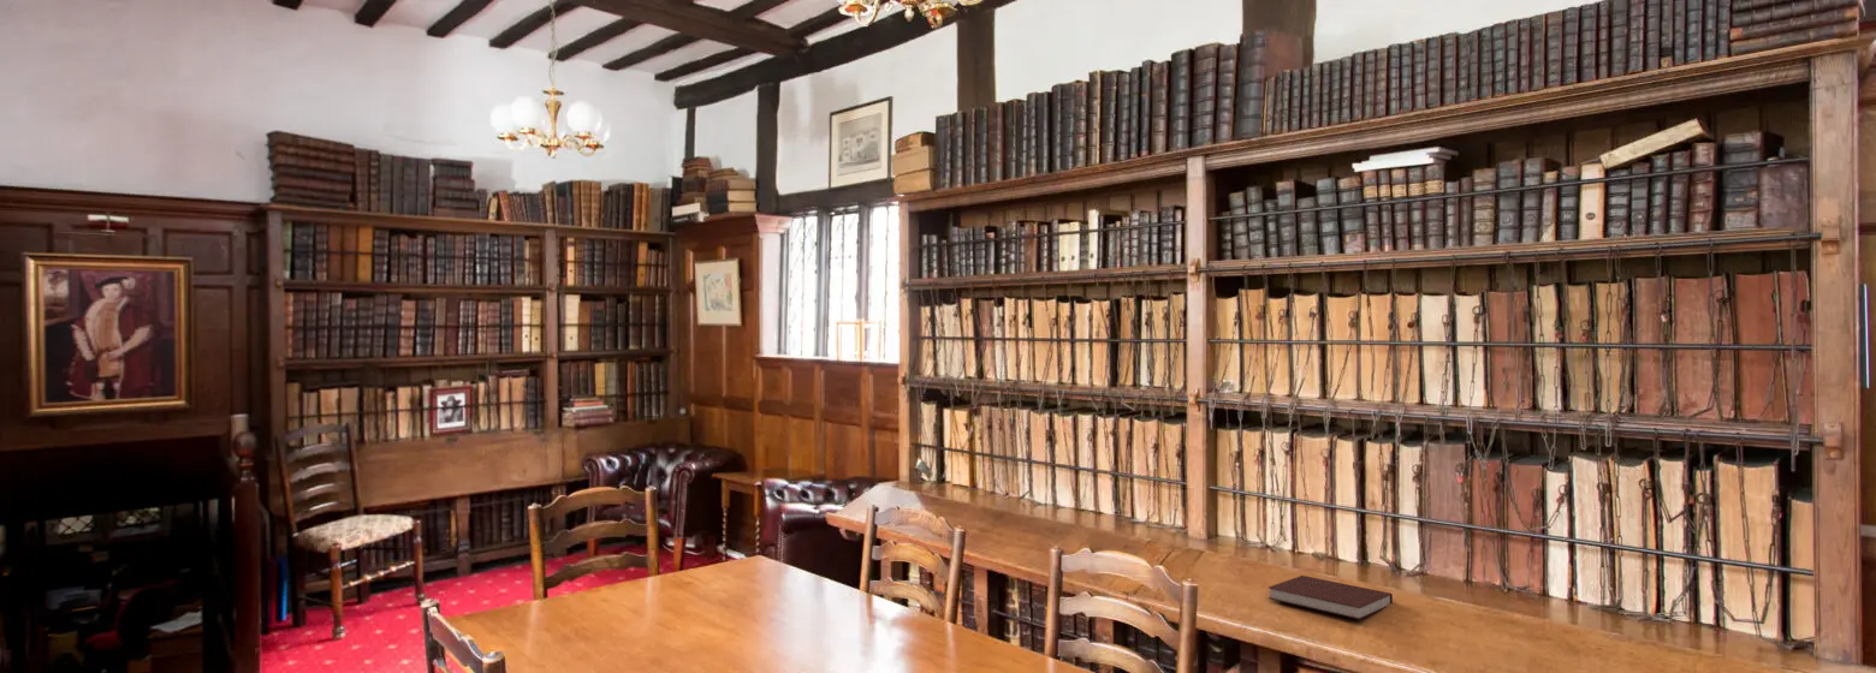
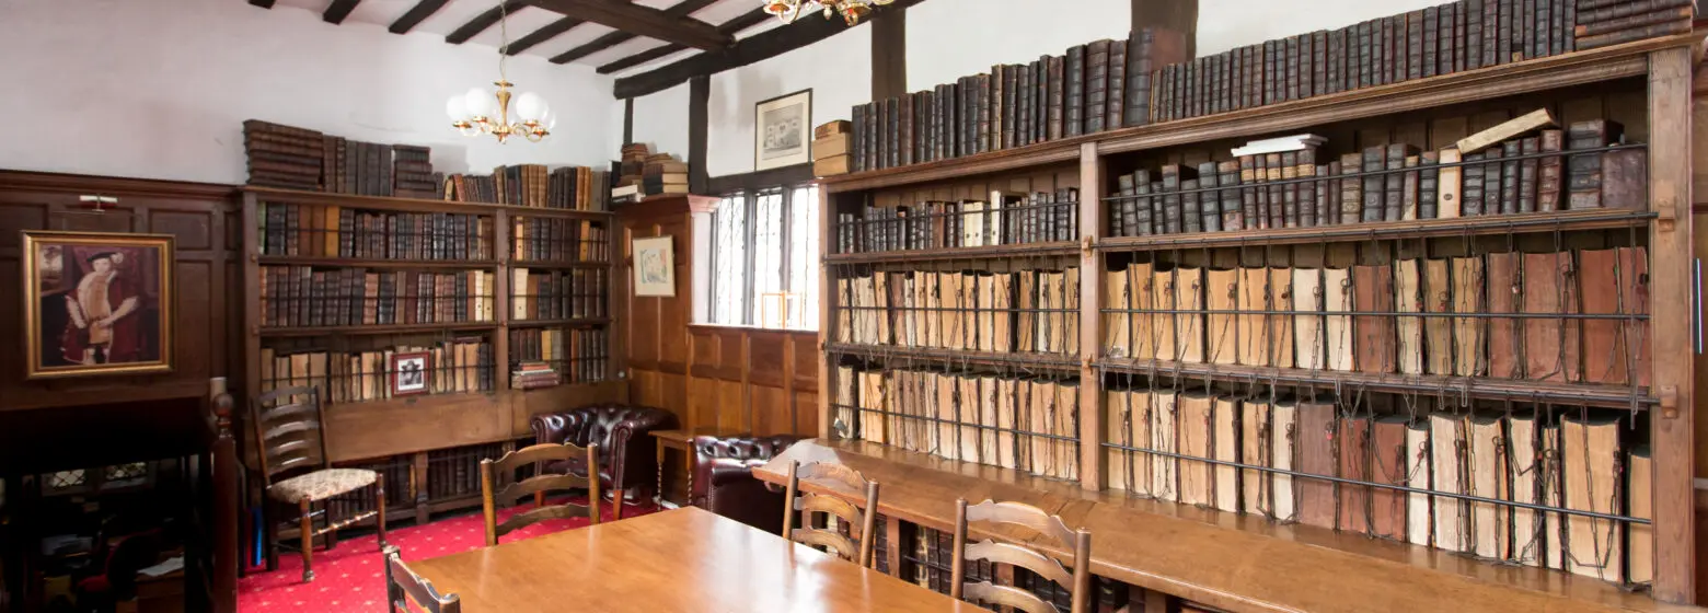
- notebook [1268,574,1394,620]
